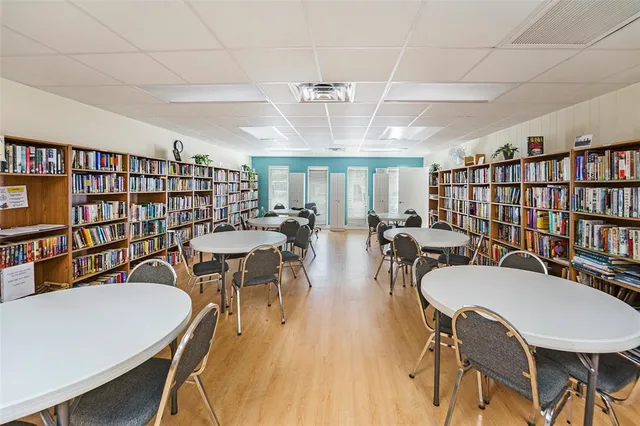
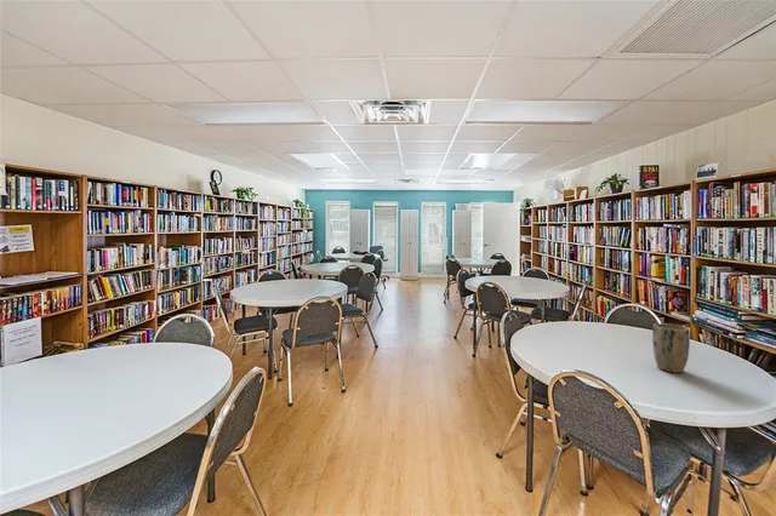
+ plant pot [651,322,691,374]
